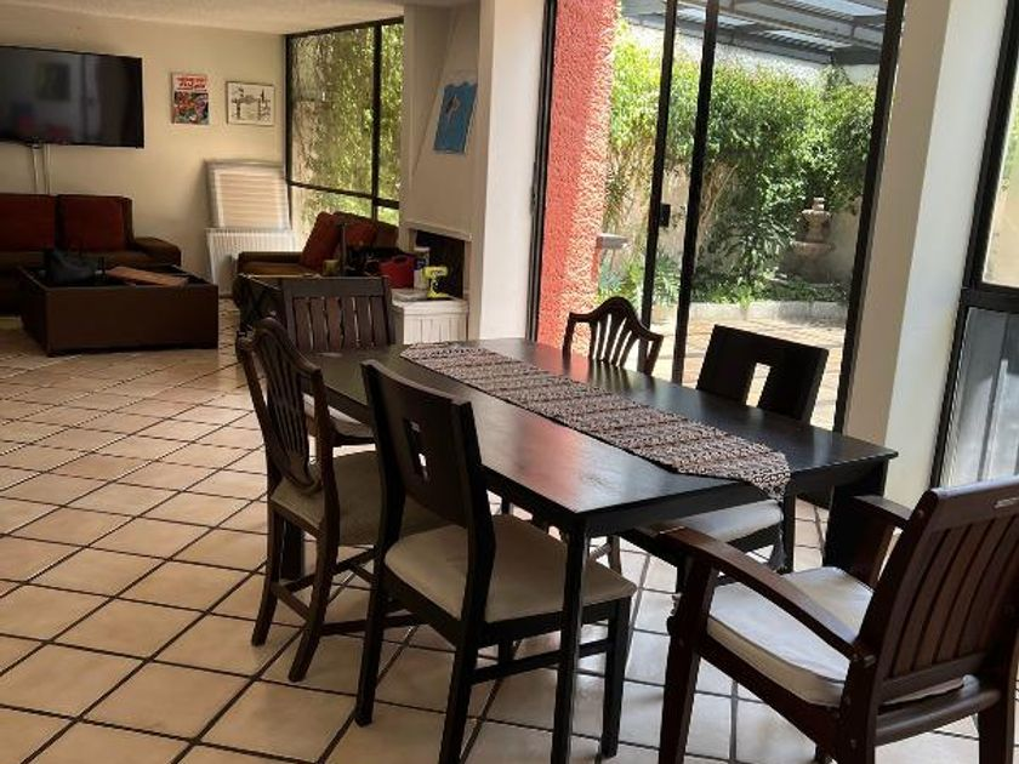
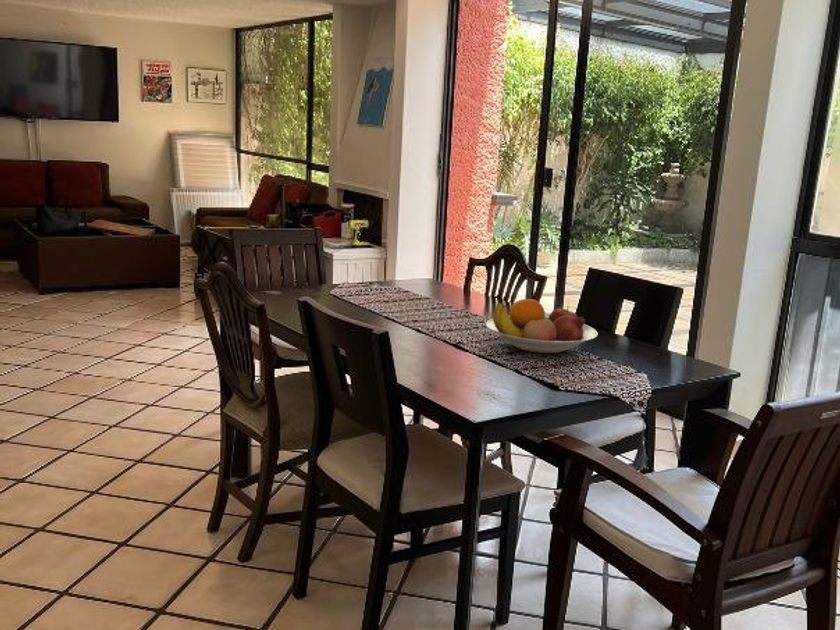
+ fruit bowl [485,298,598,354]
